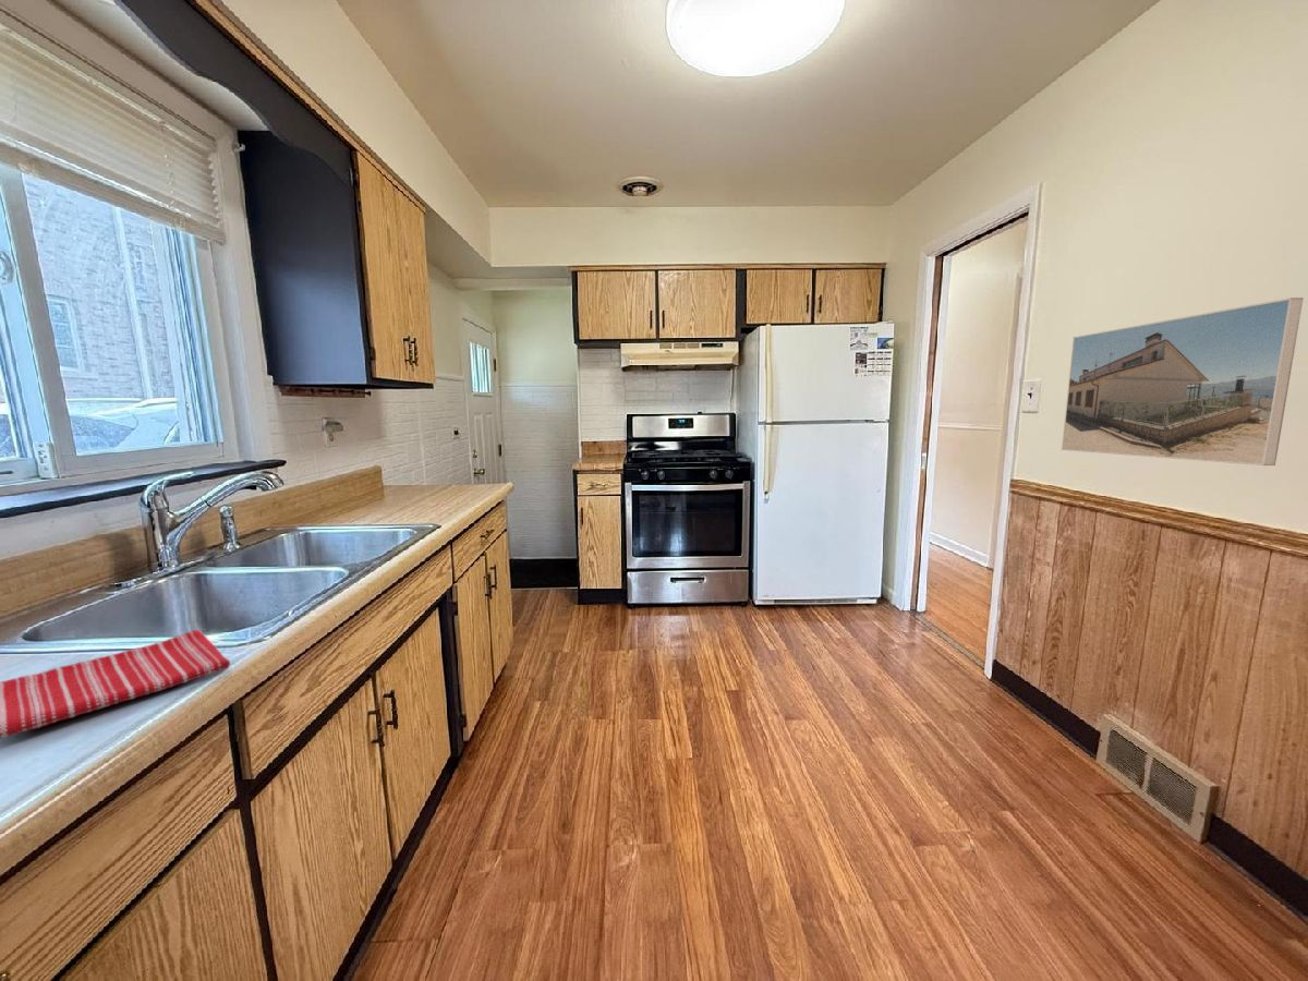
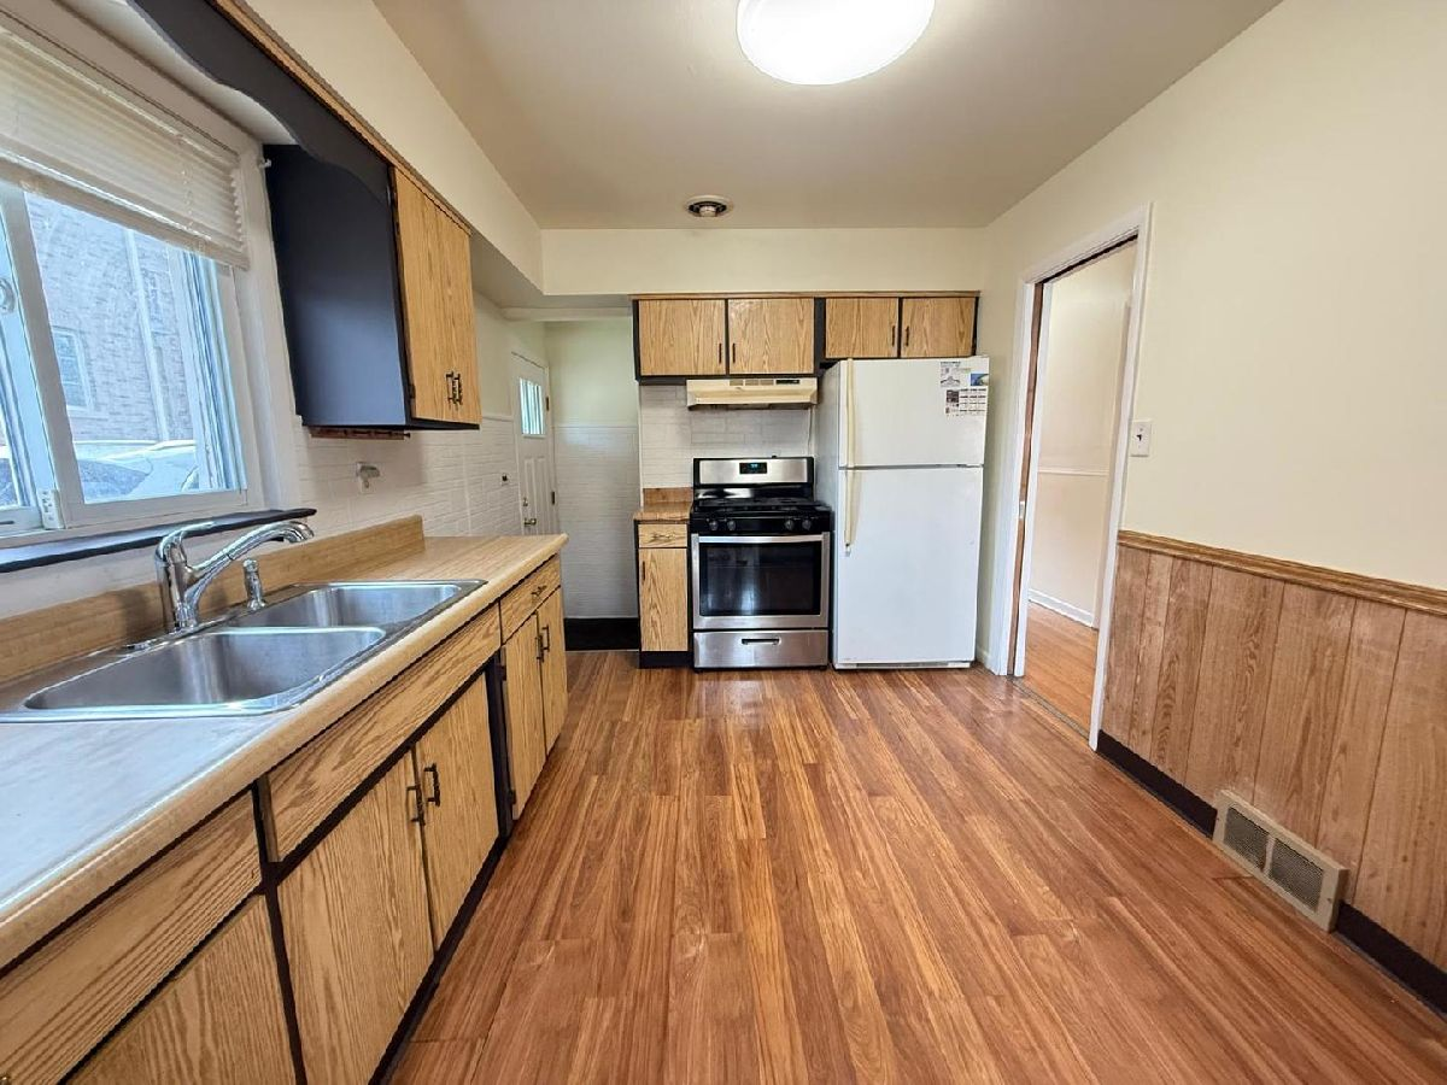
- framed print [1061,296,1305,467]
- dish towel [0,629,231,739]
